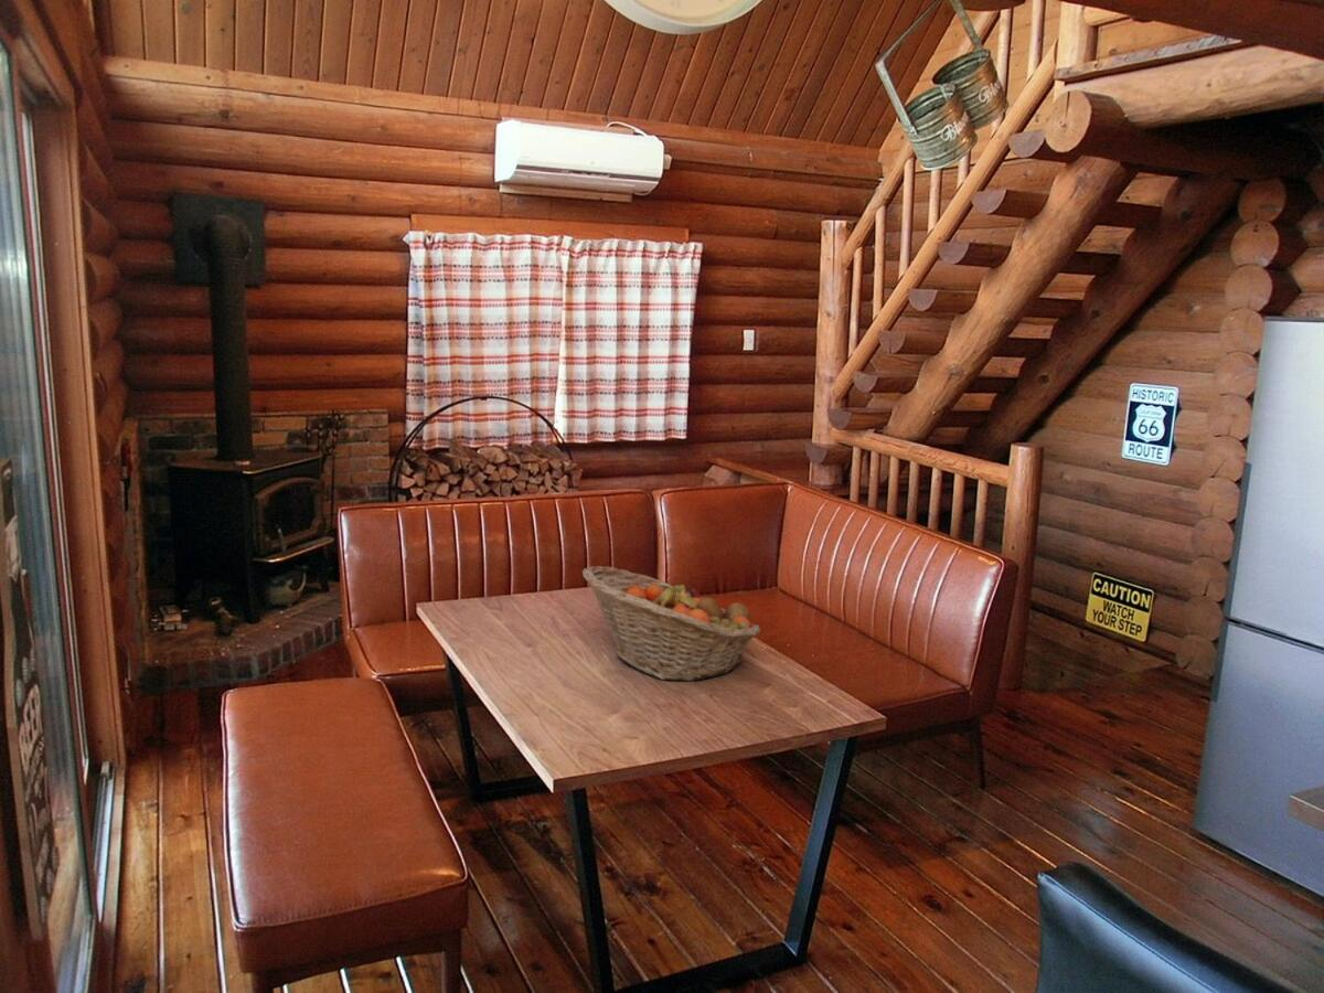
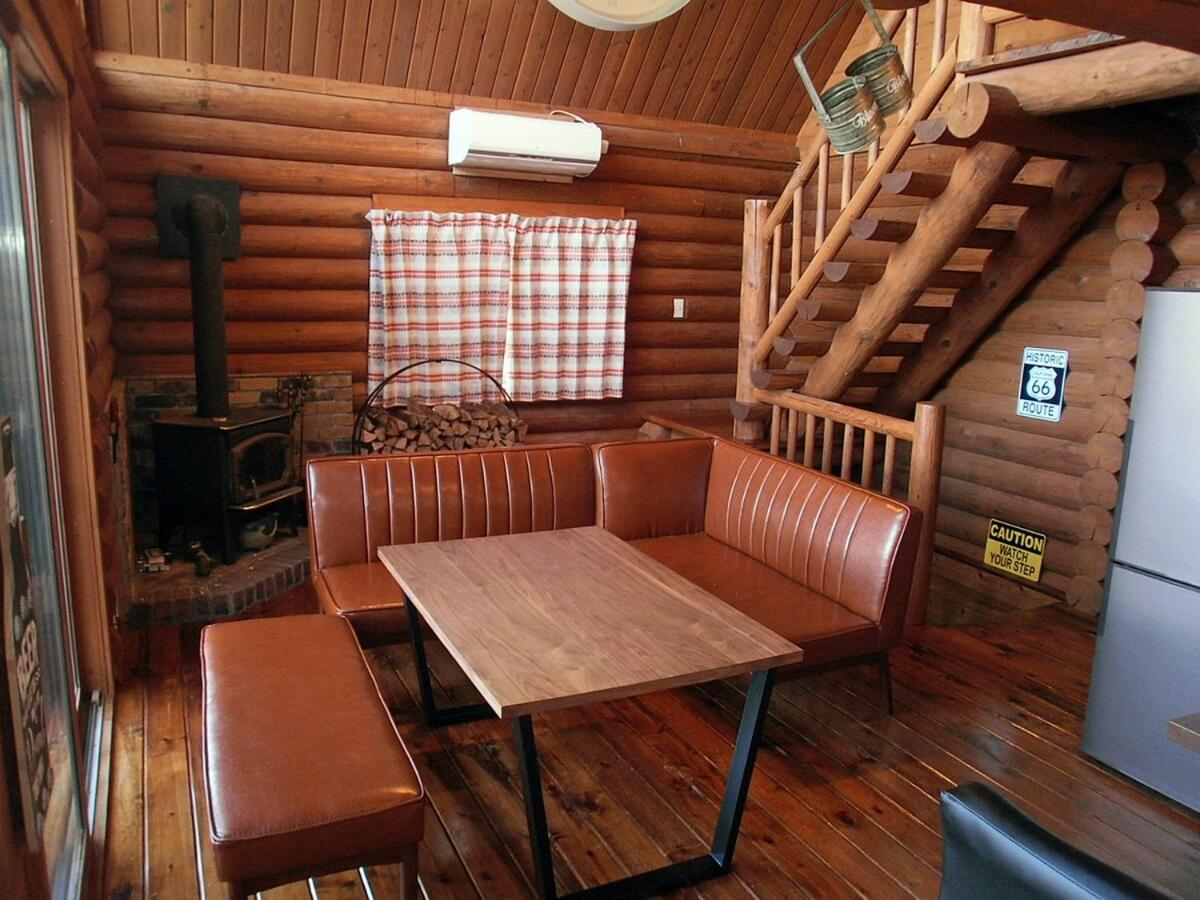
- fruit basket [581,565,762,682]
